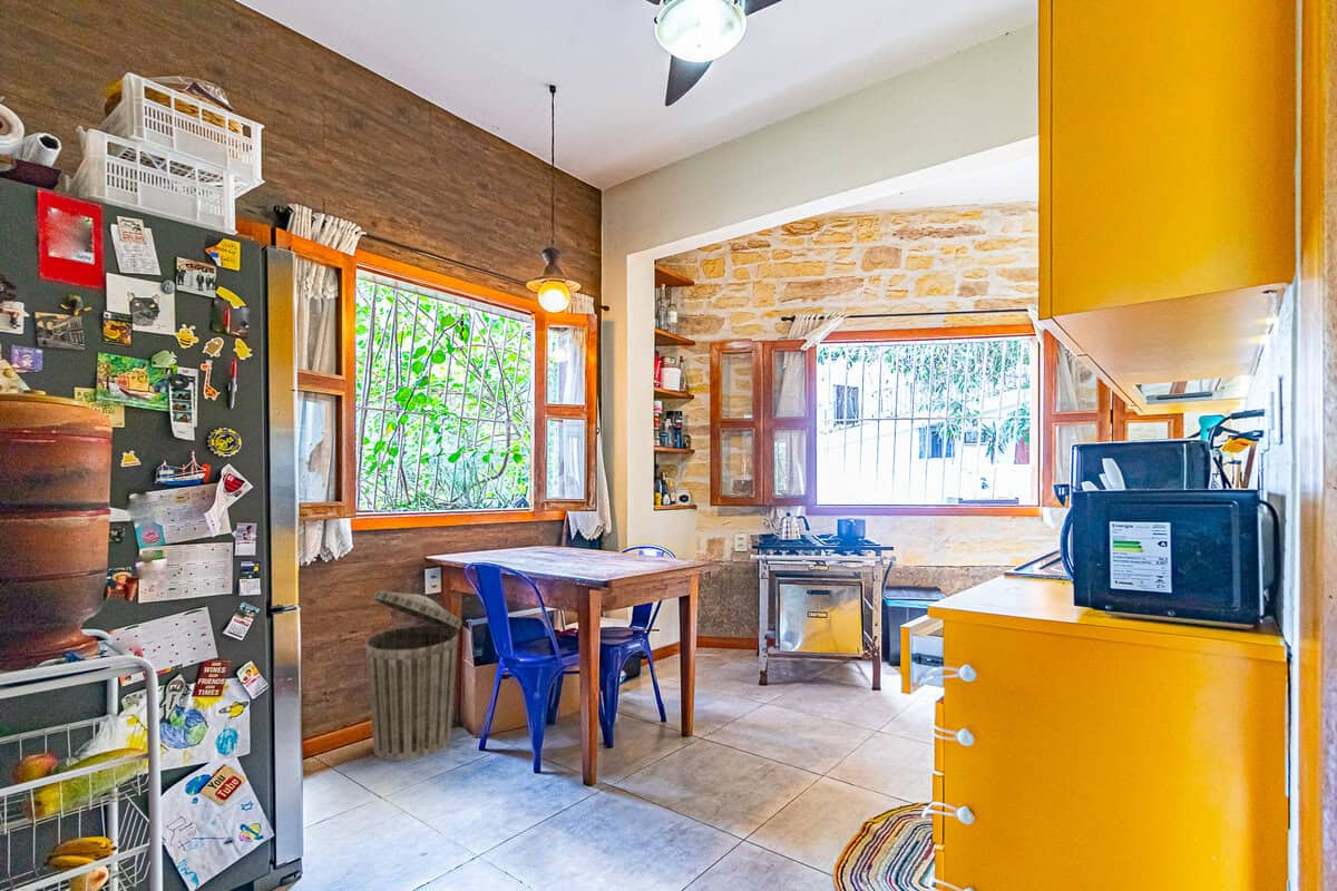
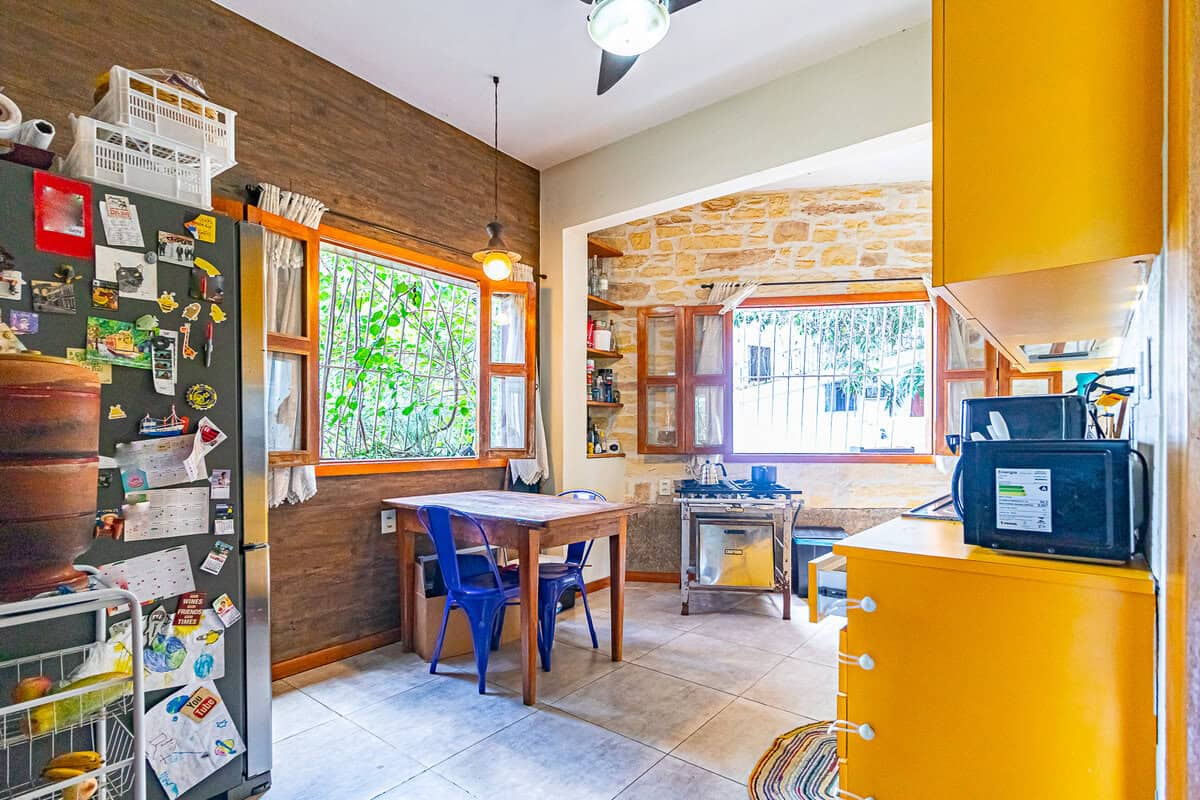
- trash can [364,589,463,762]
